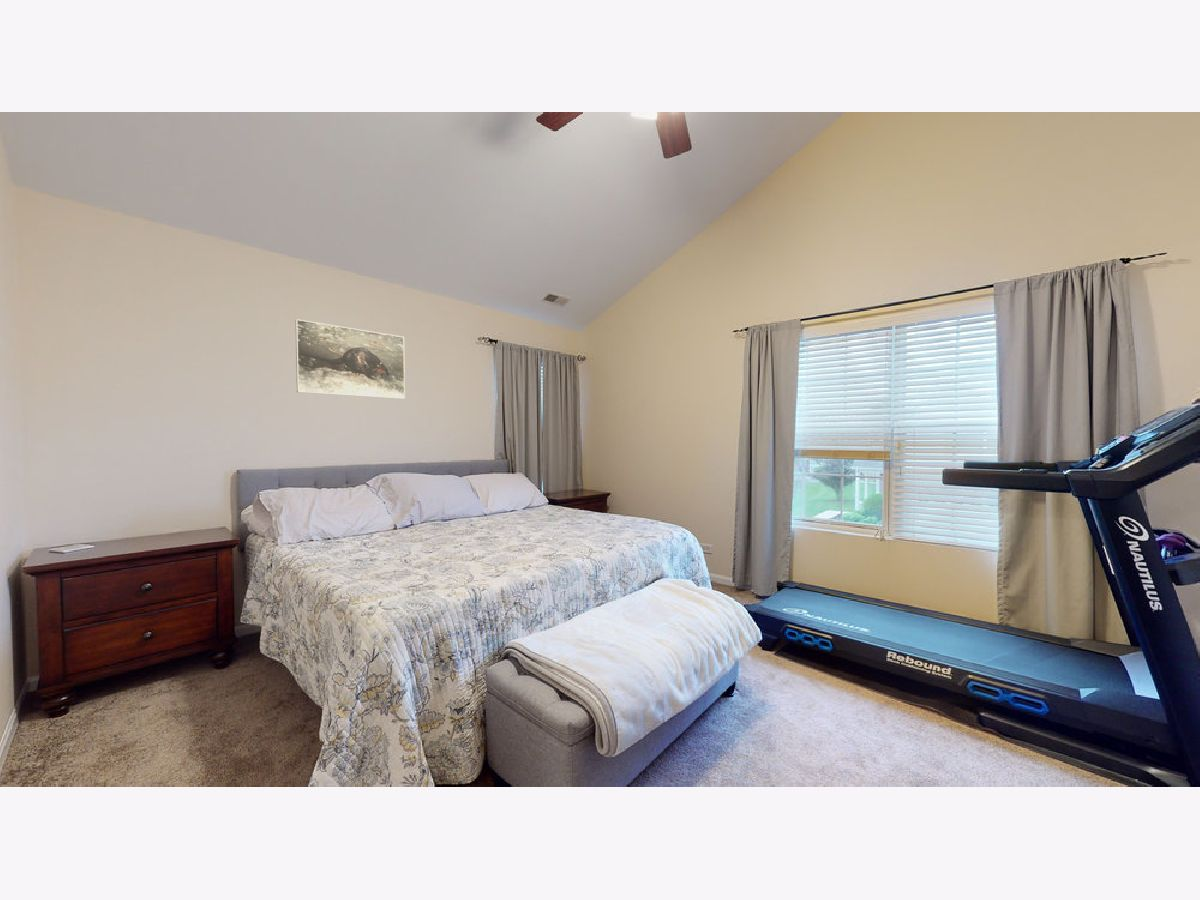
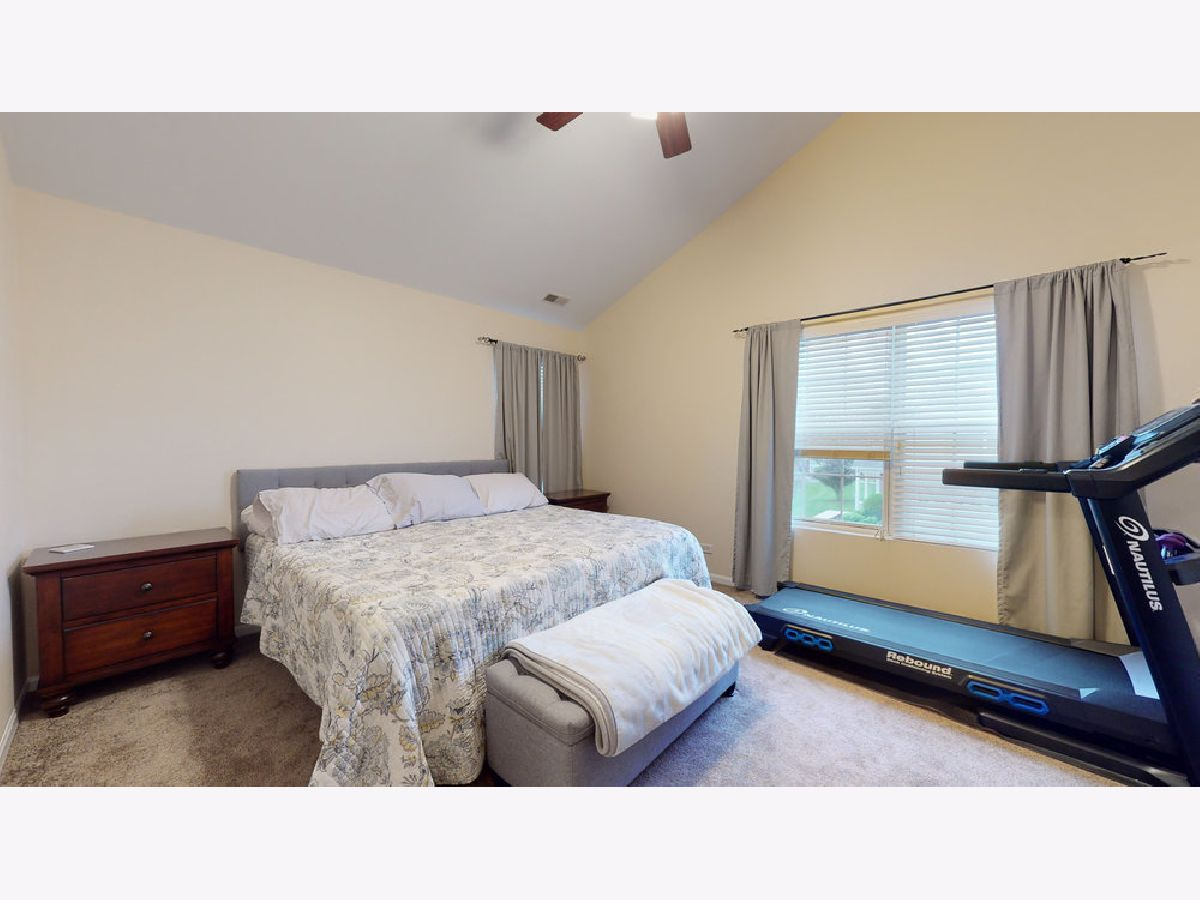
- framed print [294,318,406,400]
